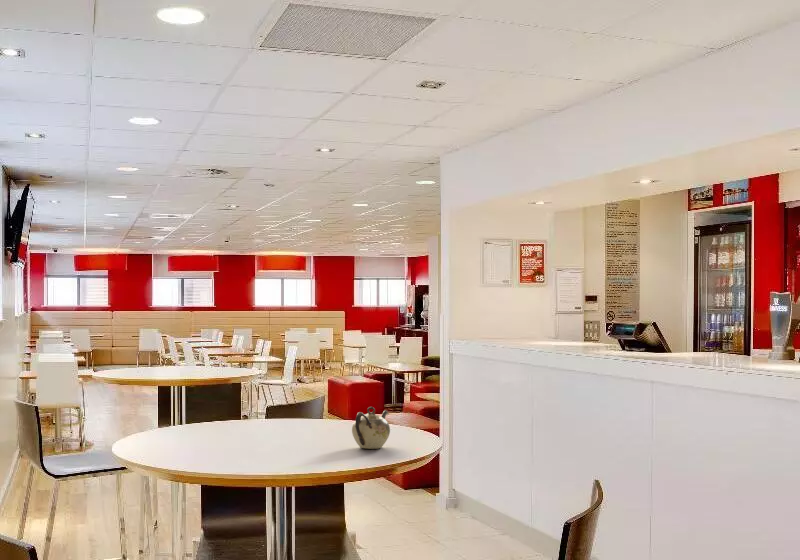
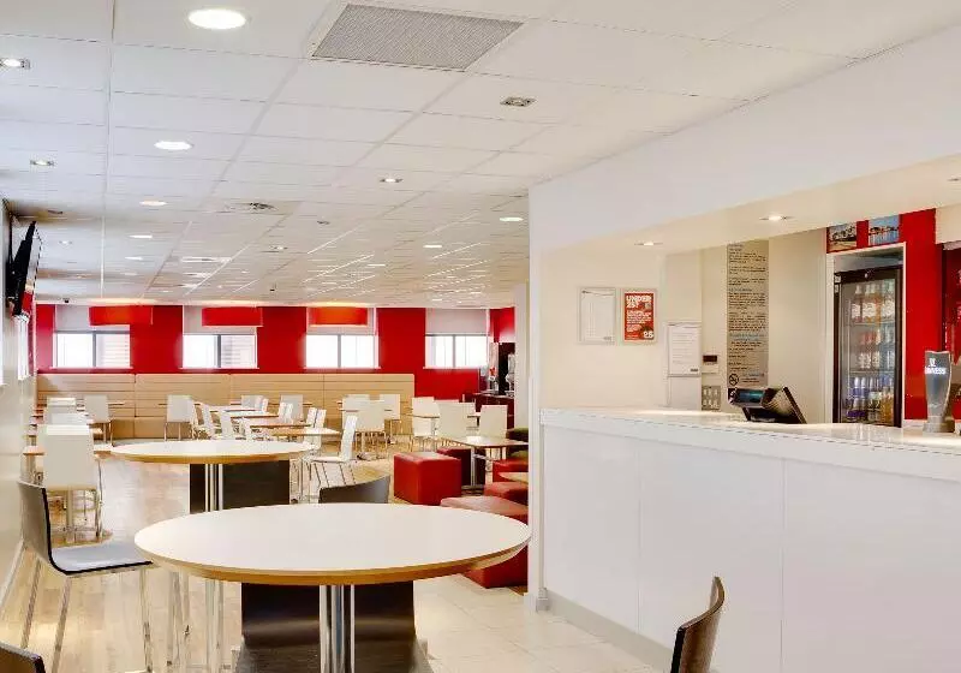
- teapot [351,406,391,450]
